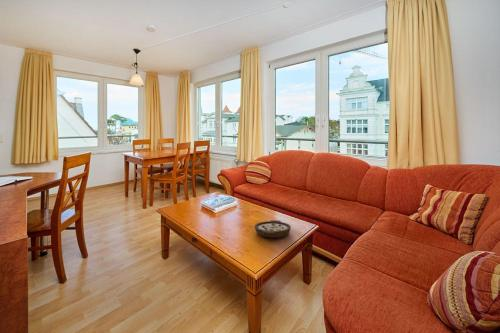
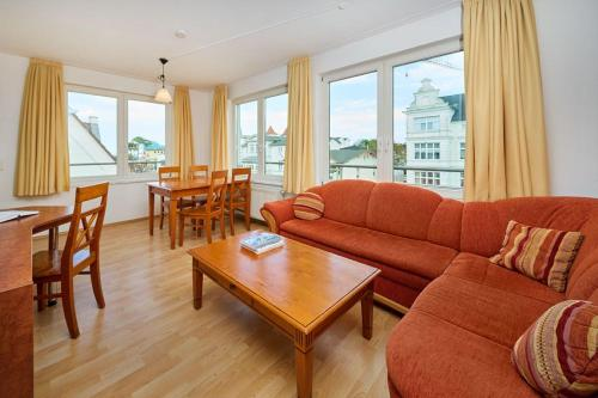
- bowl [254,219,292,239]
